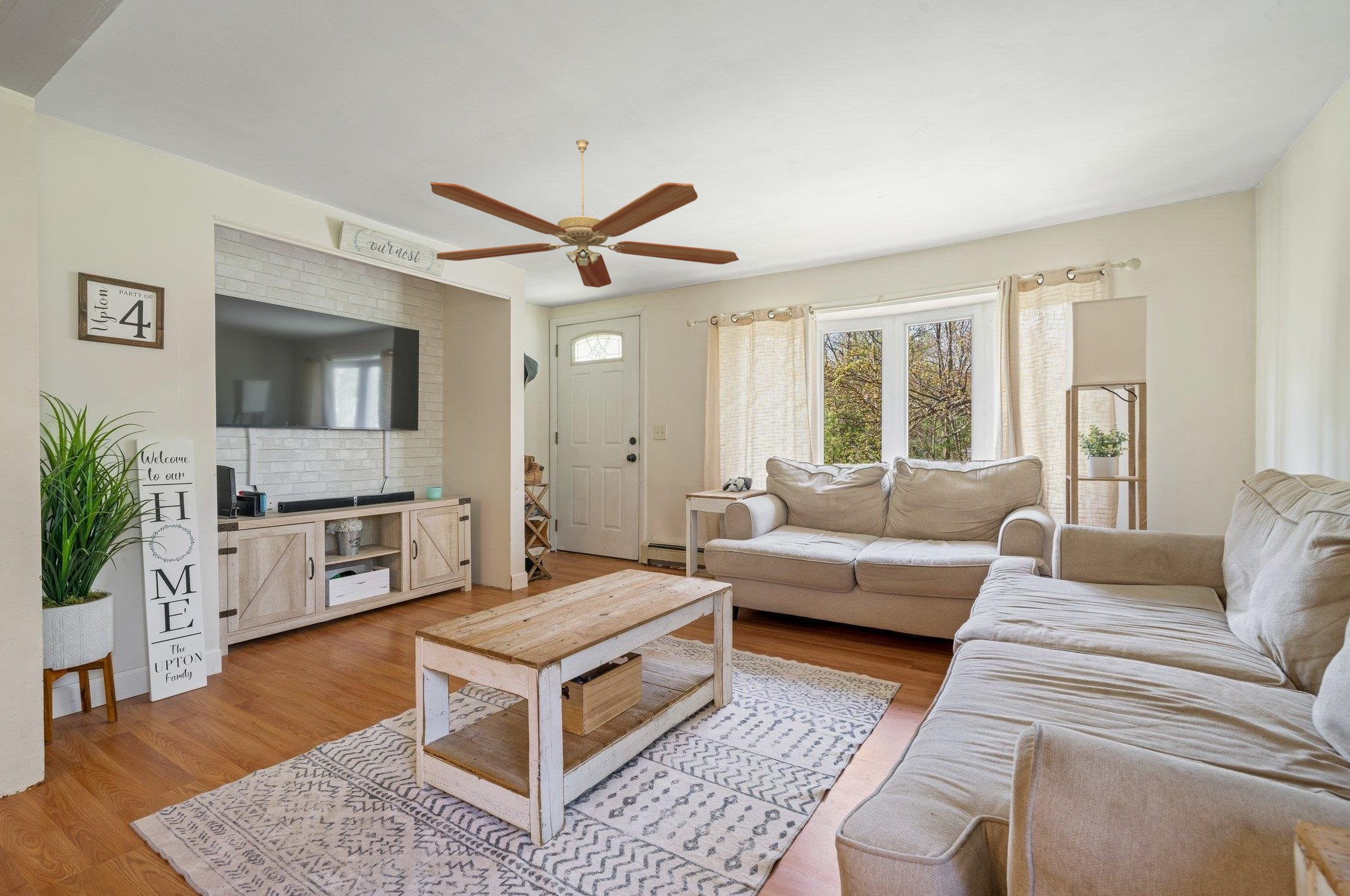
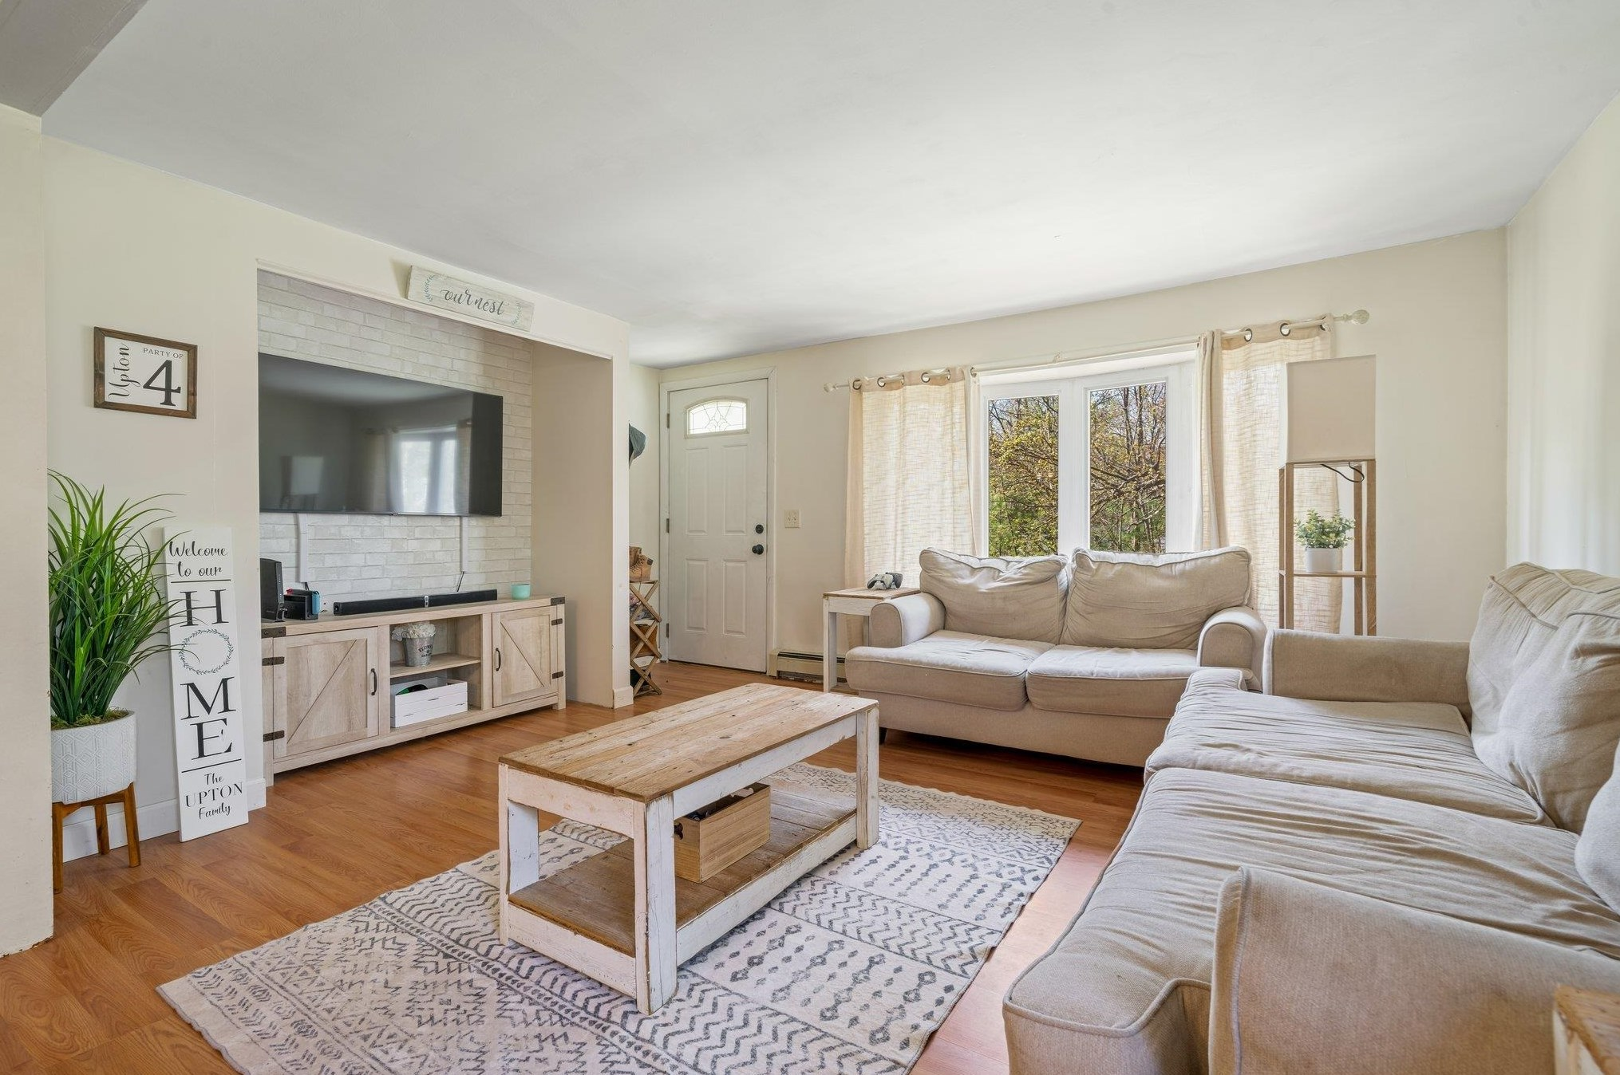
- ceiling fan [430,139,740,288]
